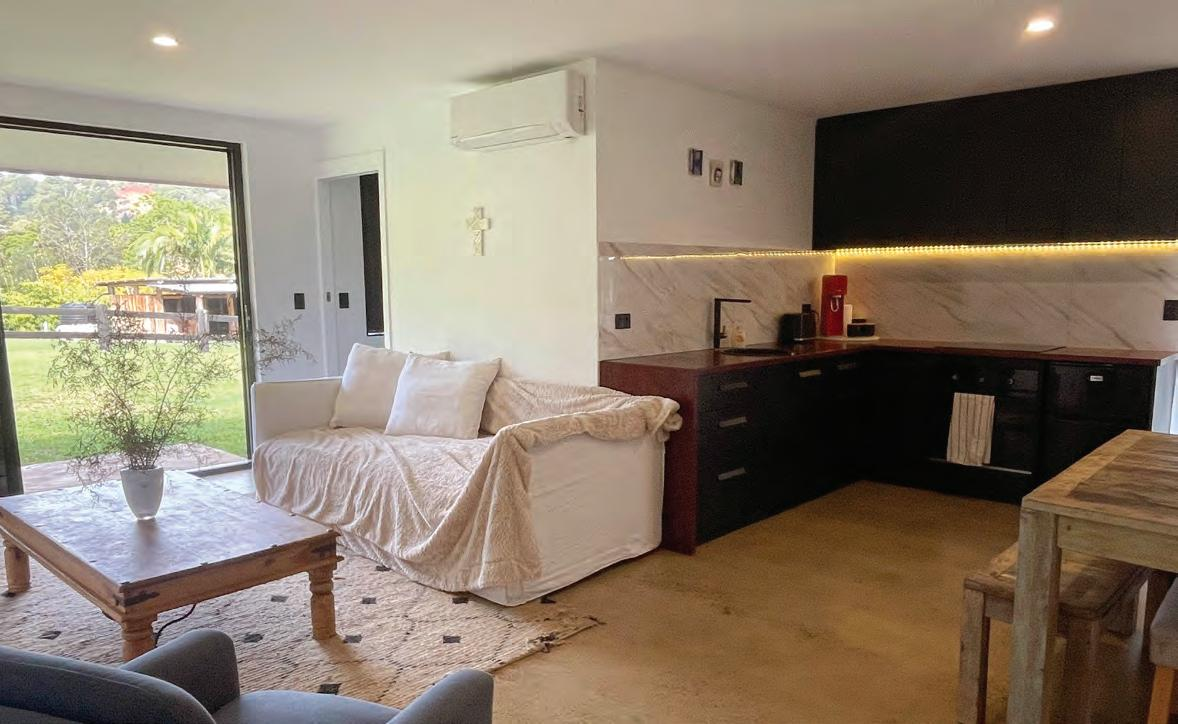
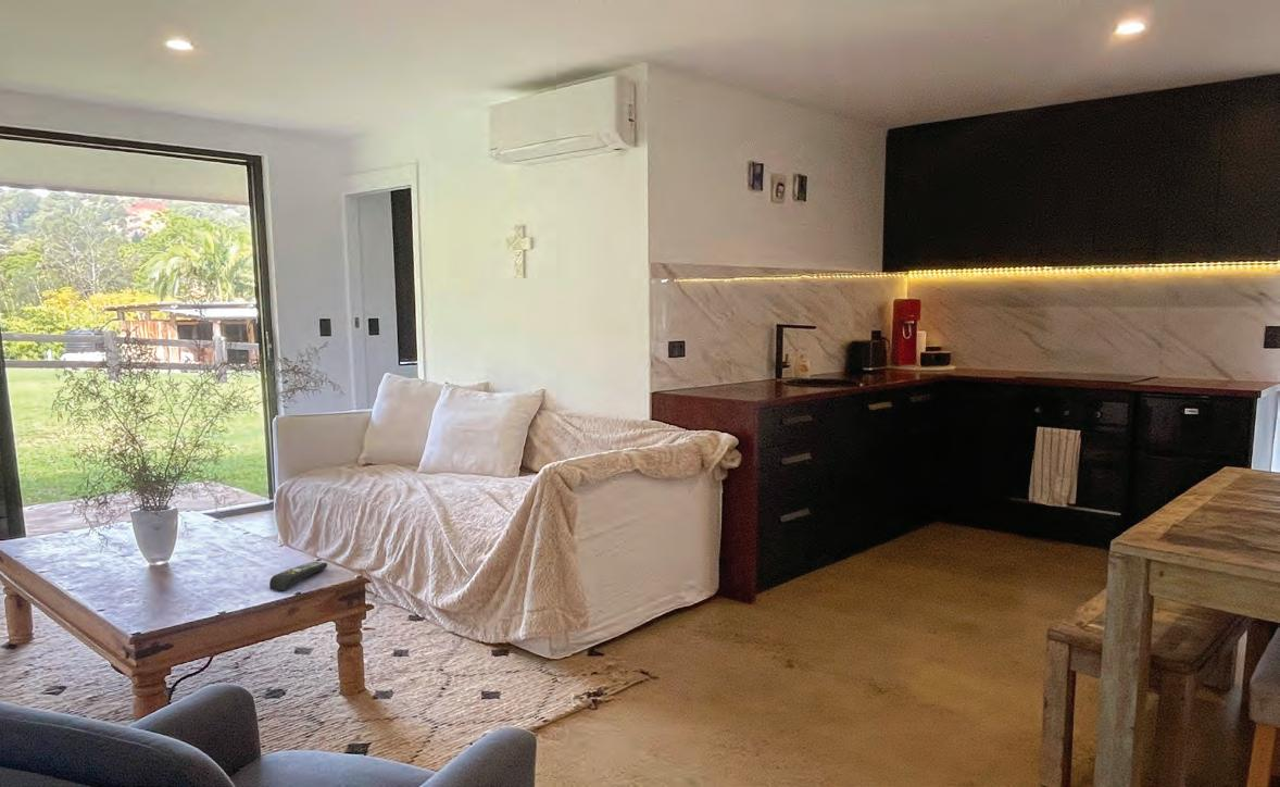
+ remote control [268,561,328,591]
